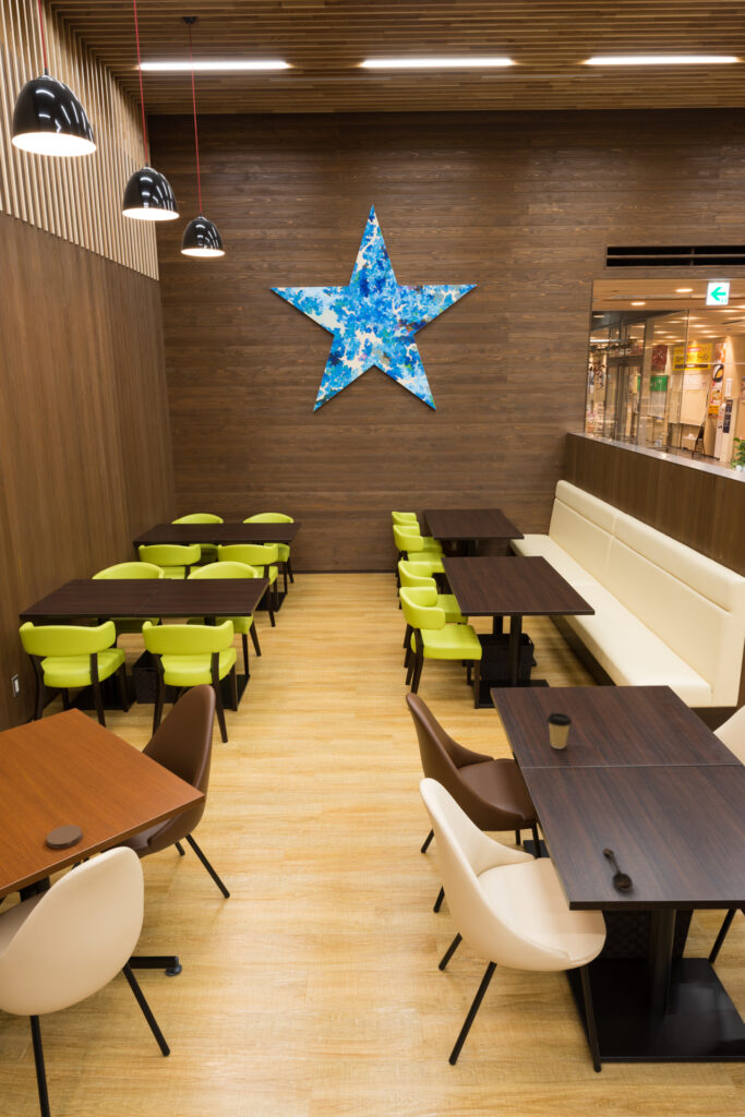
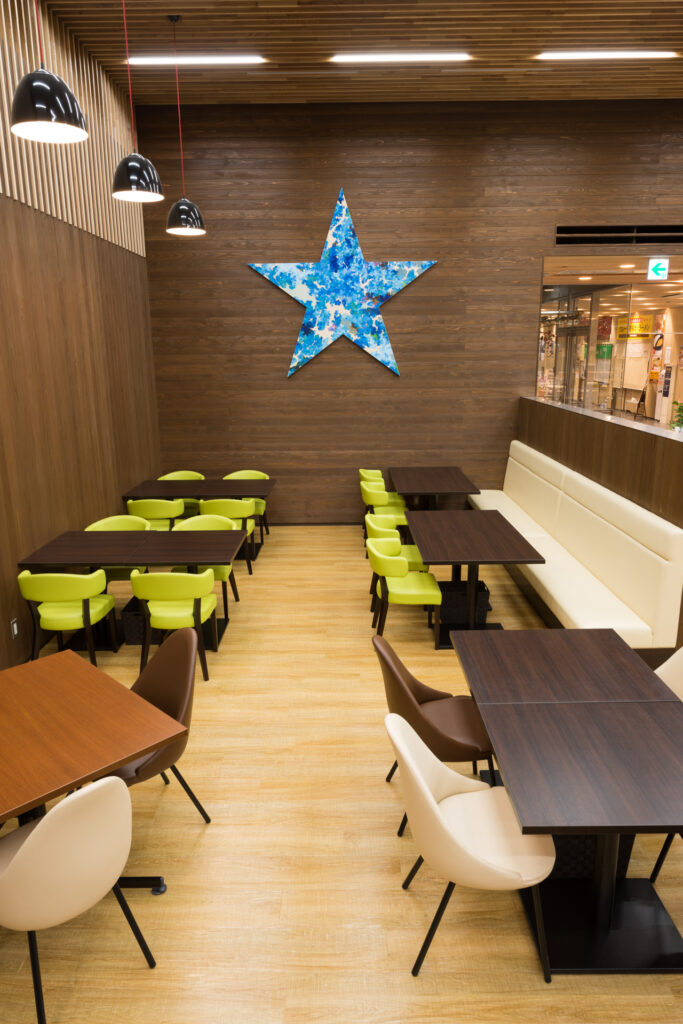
- coaster [46,824,83,850]
- spoon [602,846,634,892]
- coffee cup [545,712,573,749]
